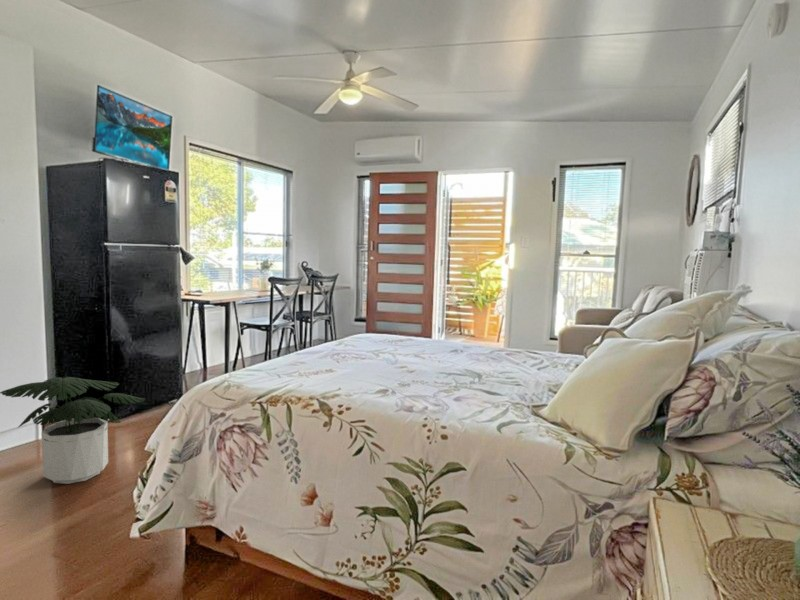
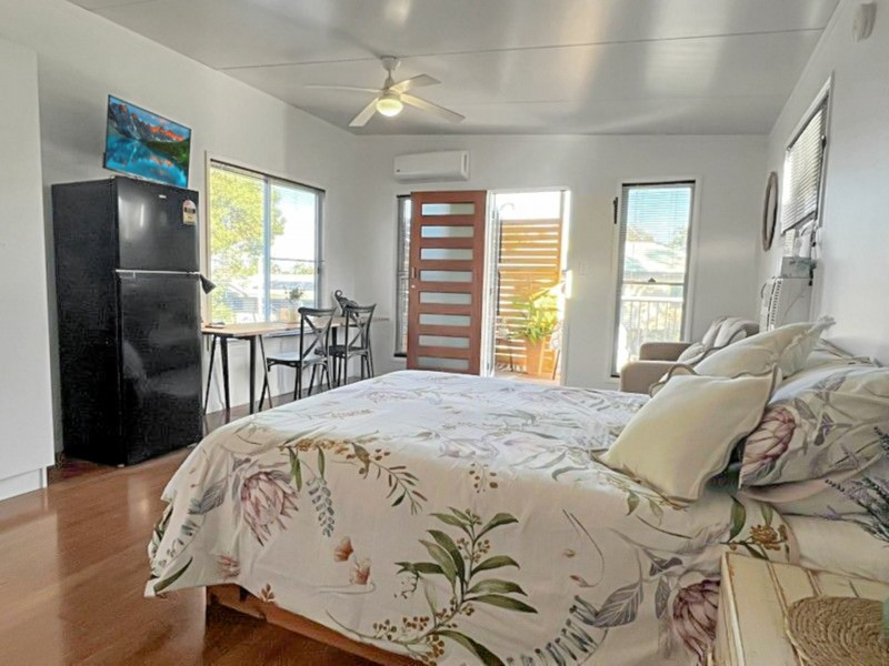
- potted plant [0,376,146,485]
